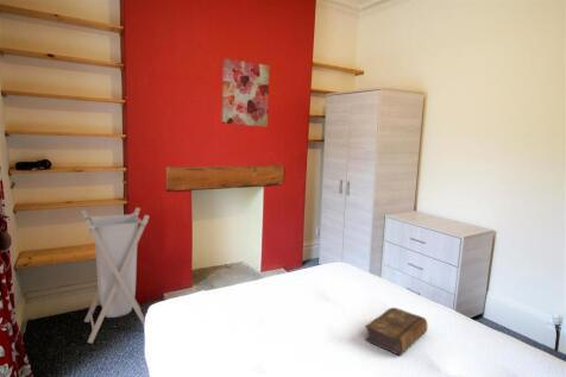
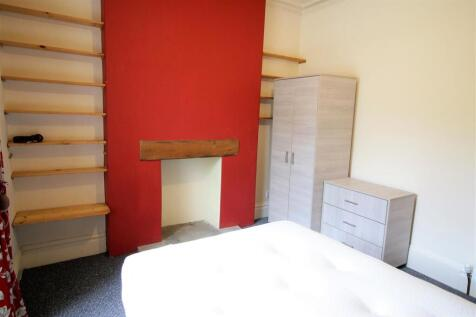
- wall art [221,57,270,127]
- laundry hamper [81,206,151,344]
- book [364,307,428,357]
